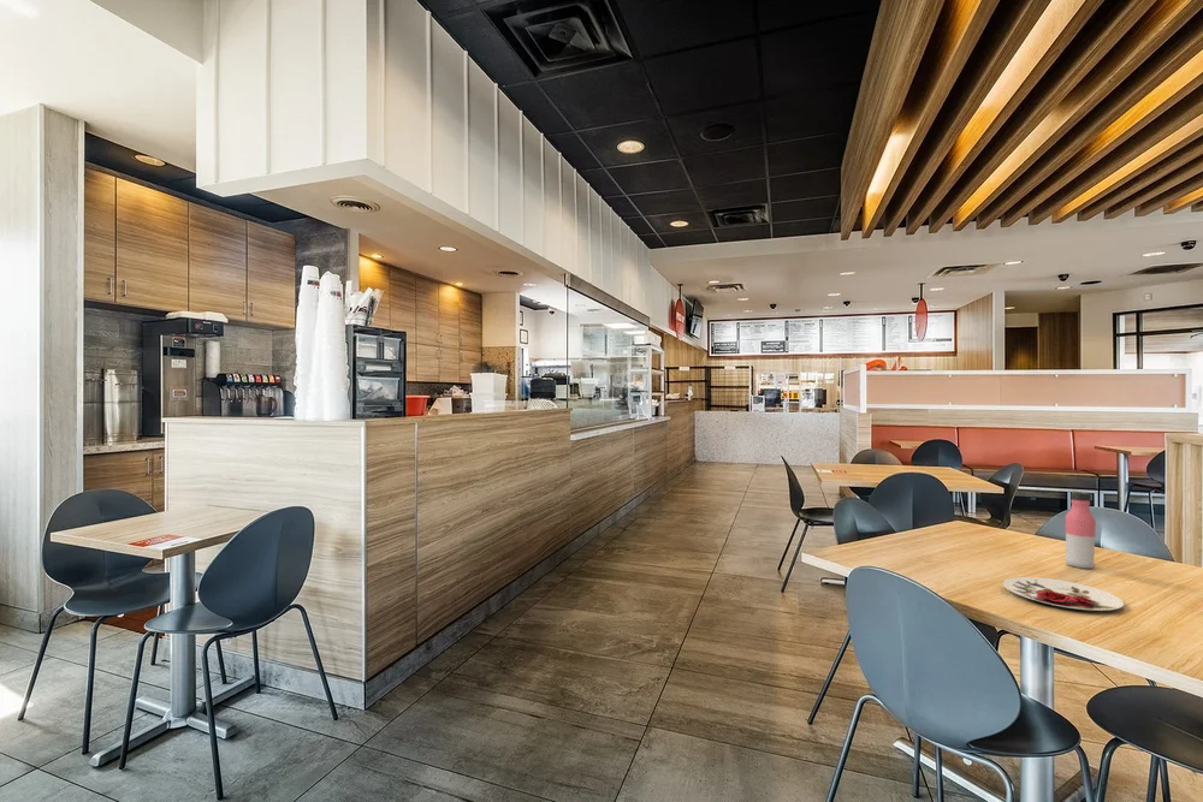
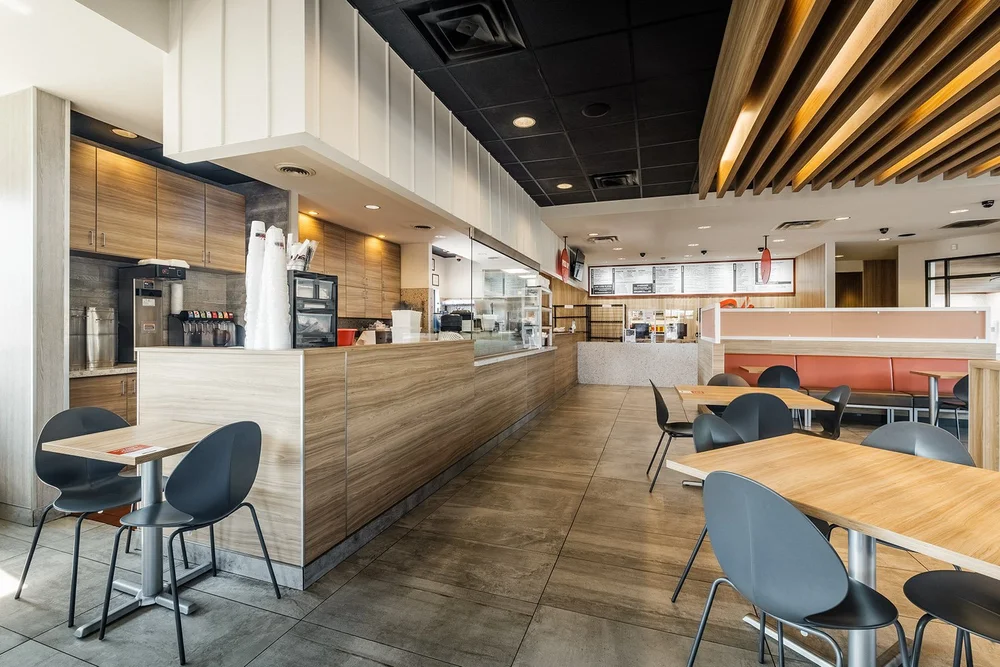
- plate [1002,576,1125,612]
- water bottle [1063,491,1097,570]
